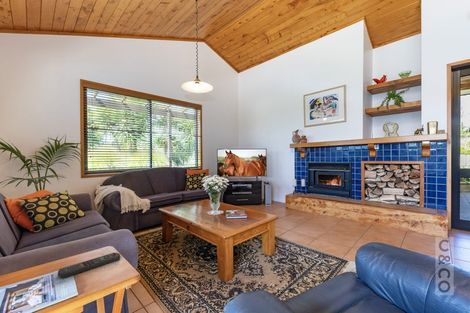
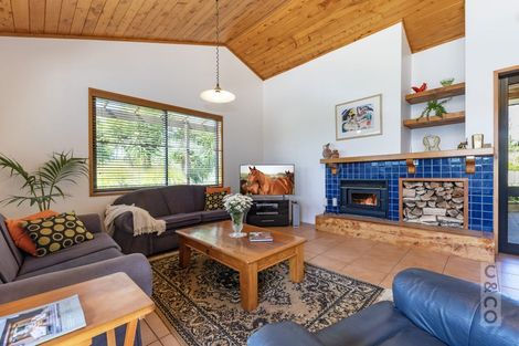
- remote control [57,252,121,279]
